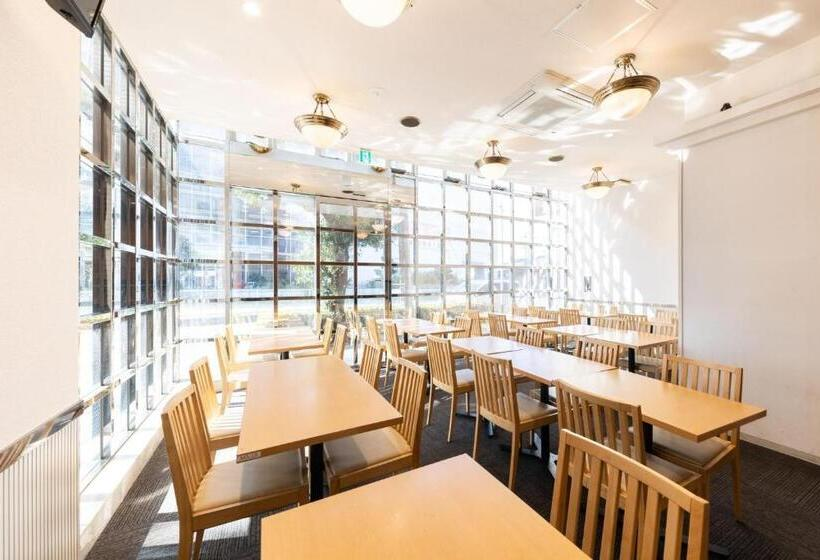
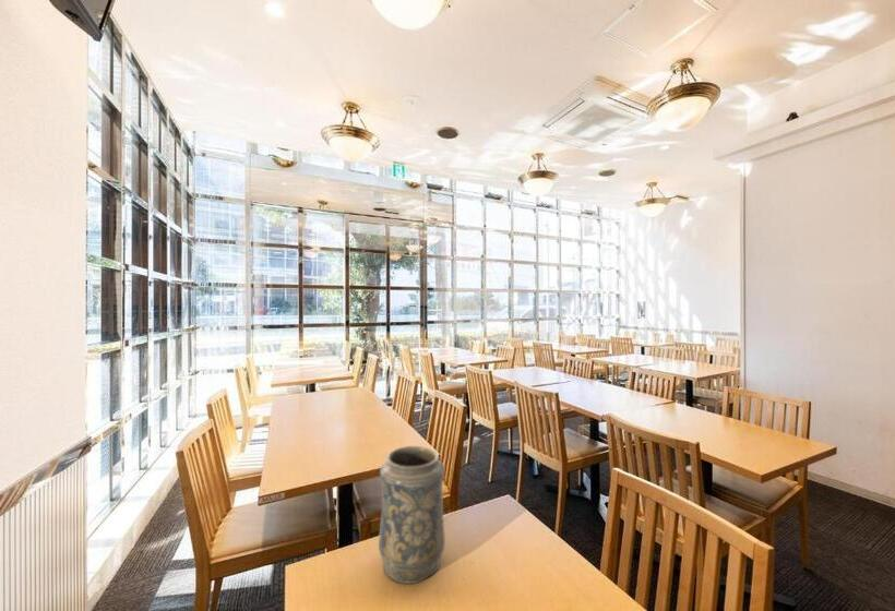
+ decorative vase [378,445,446,585]
